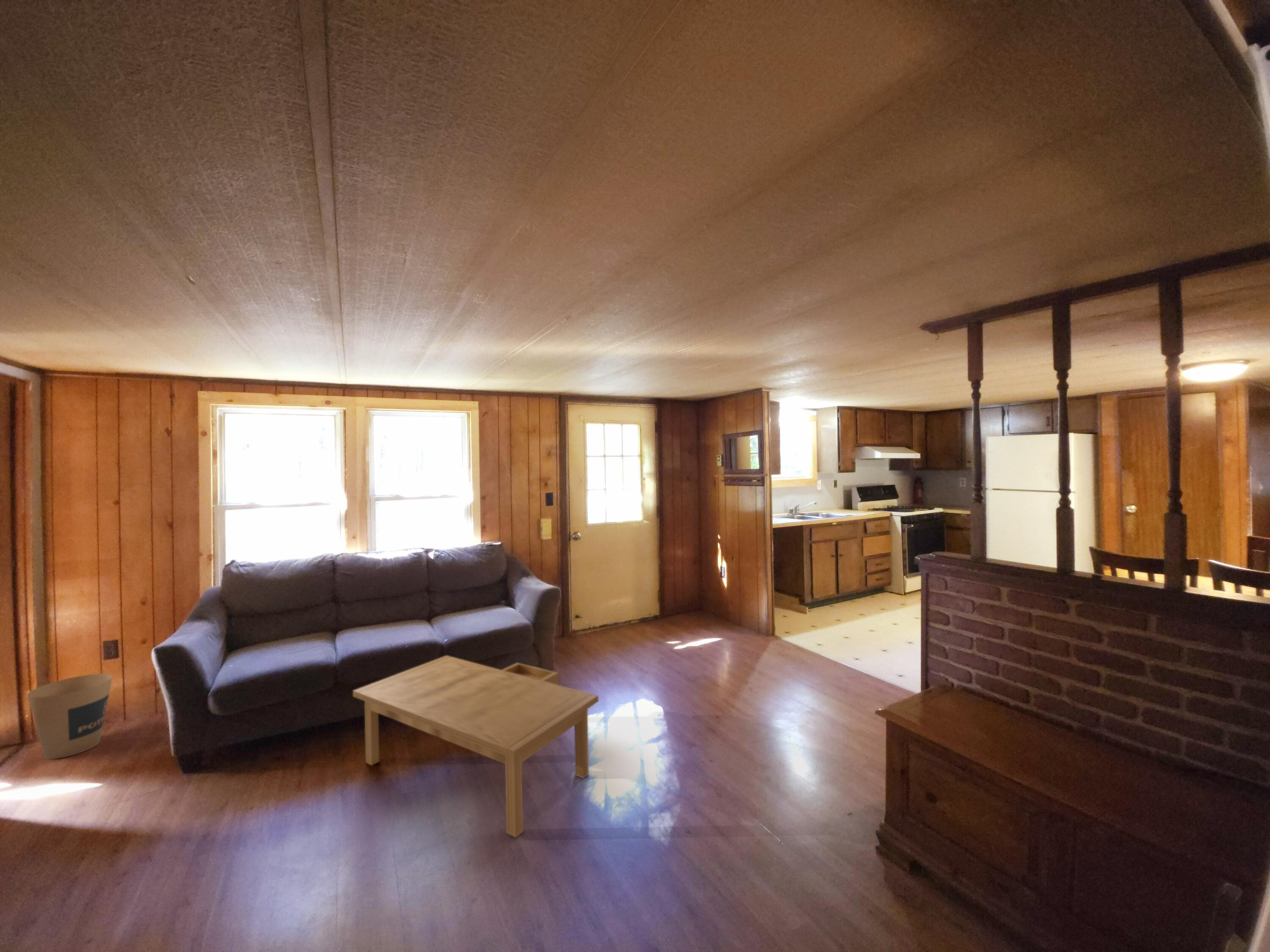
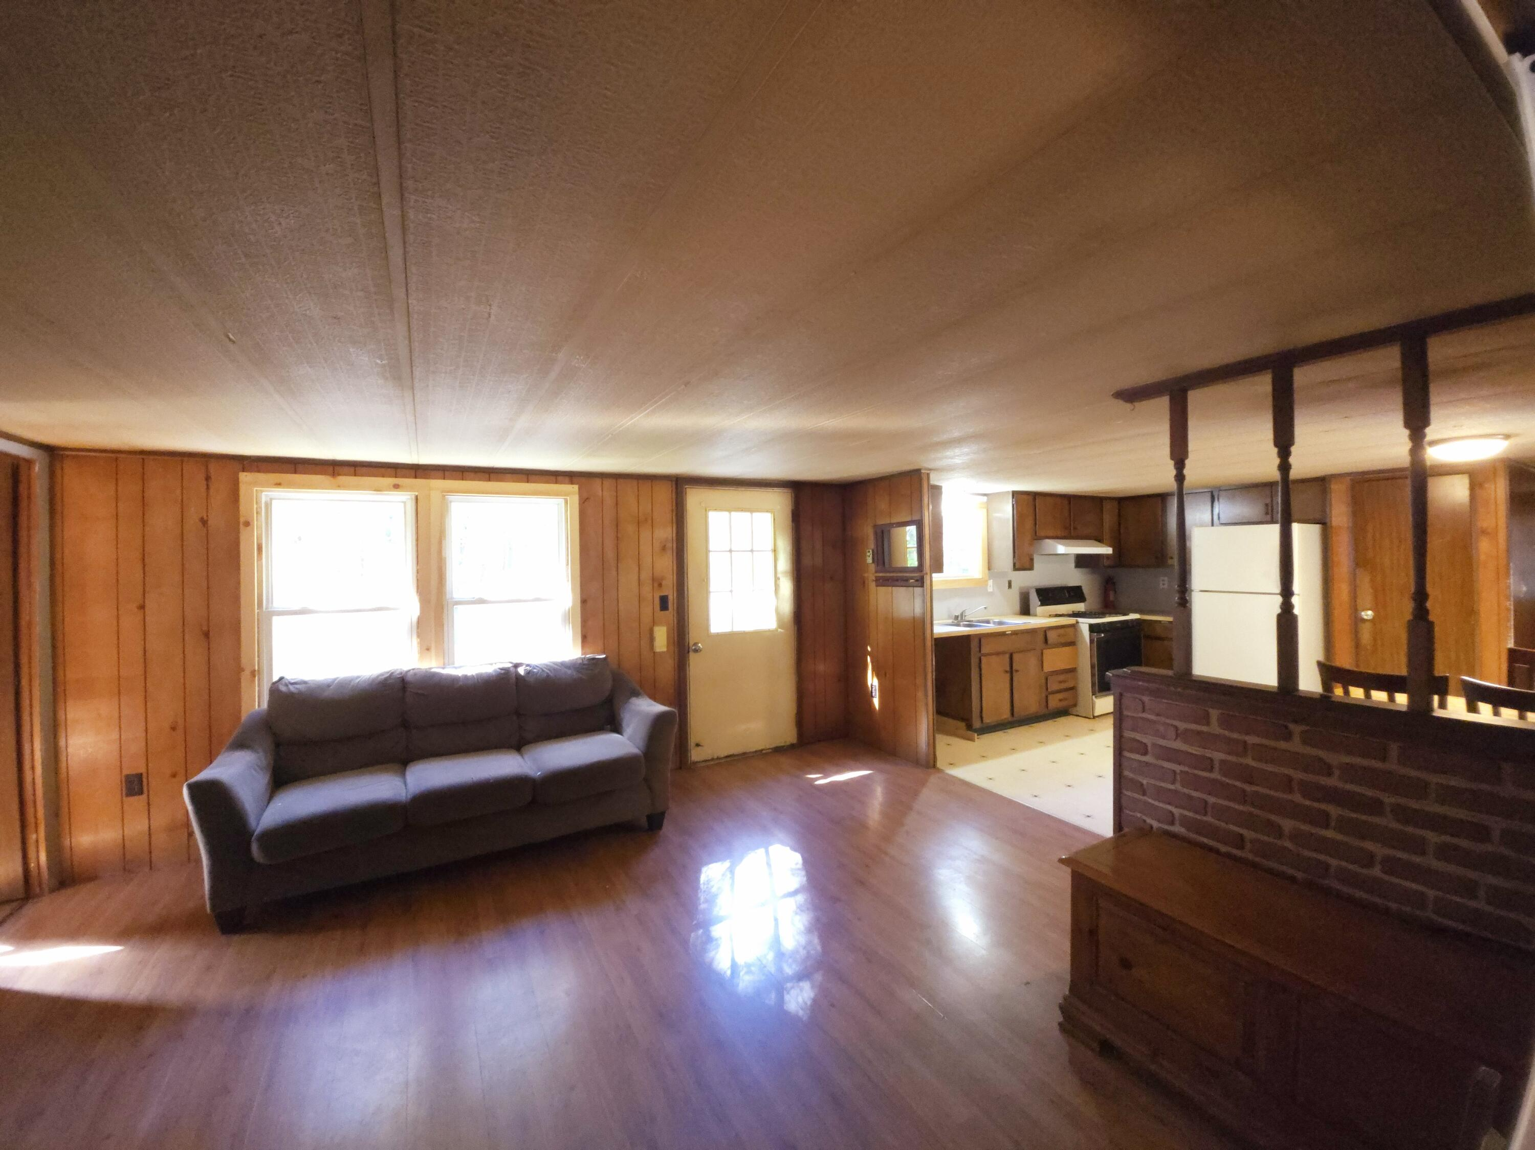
- coffee table [353,655,599,838]
- trash can [27,673,113,759]
